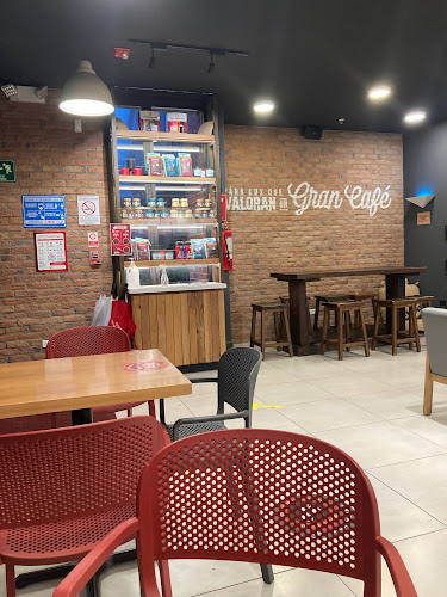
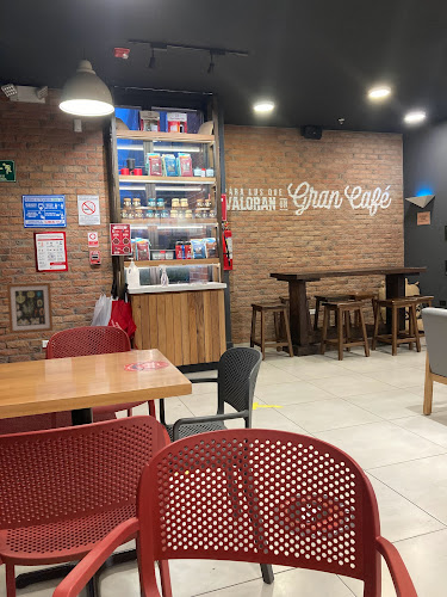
+ wall art [6,282,54,334]
